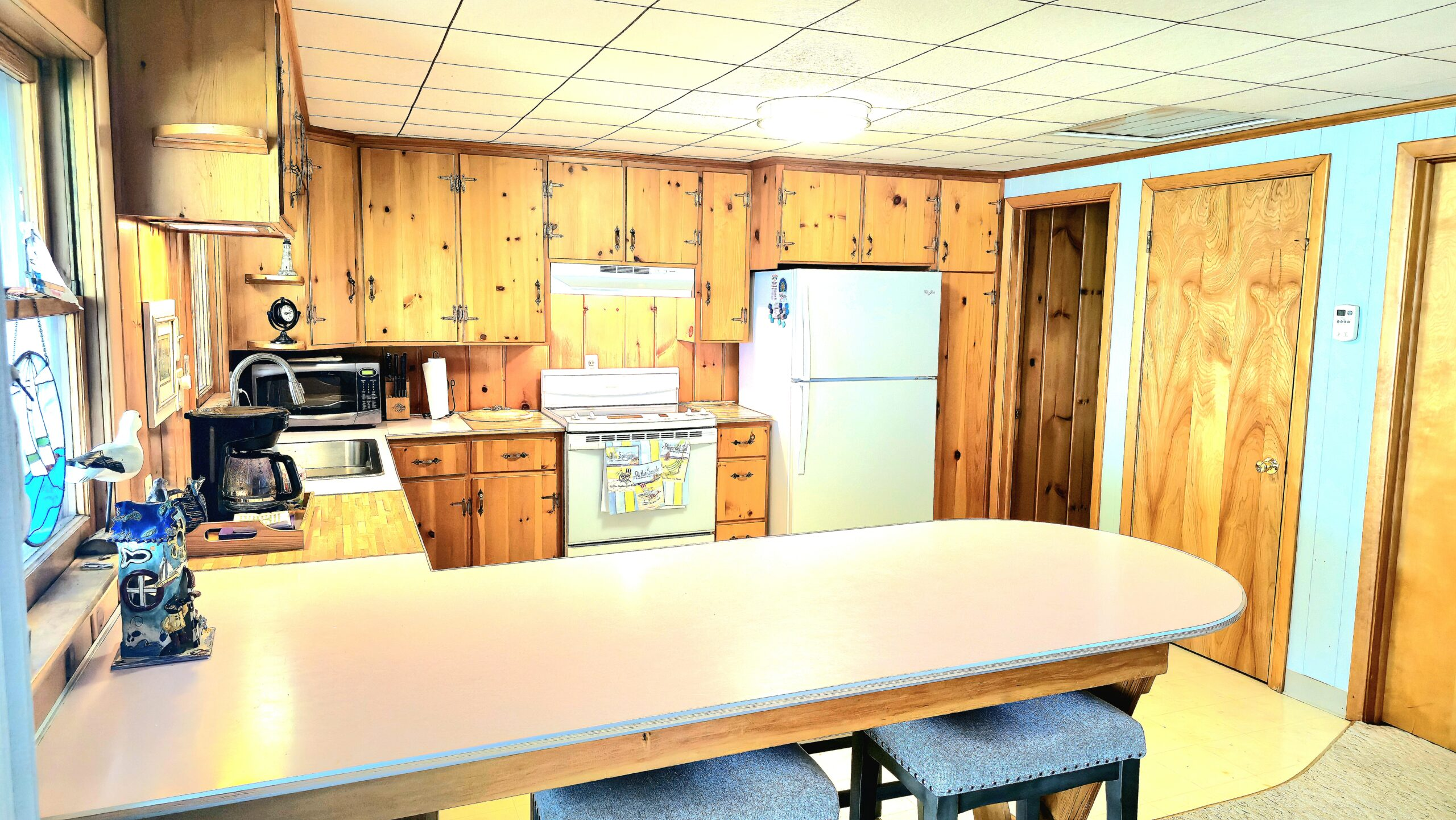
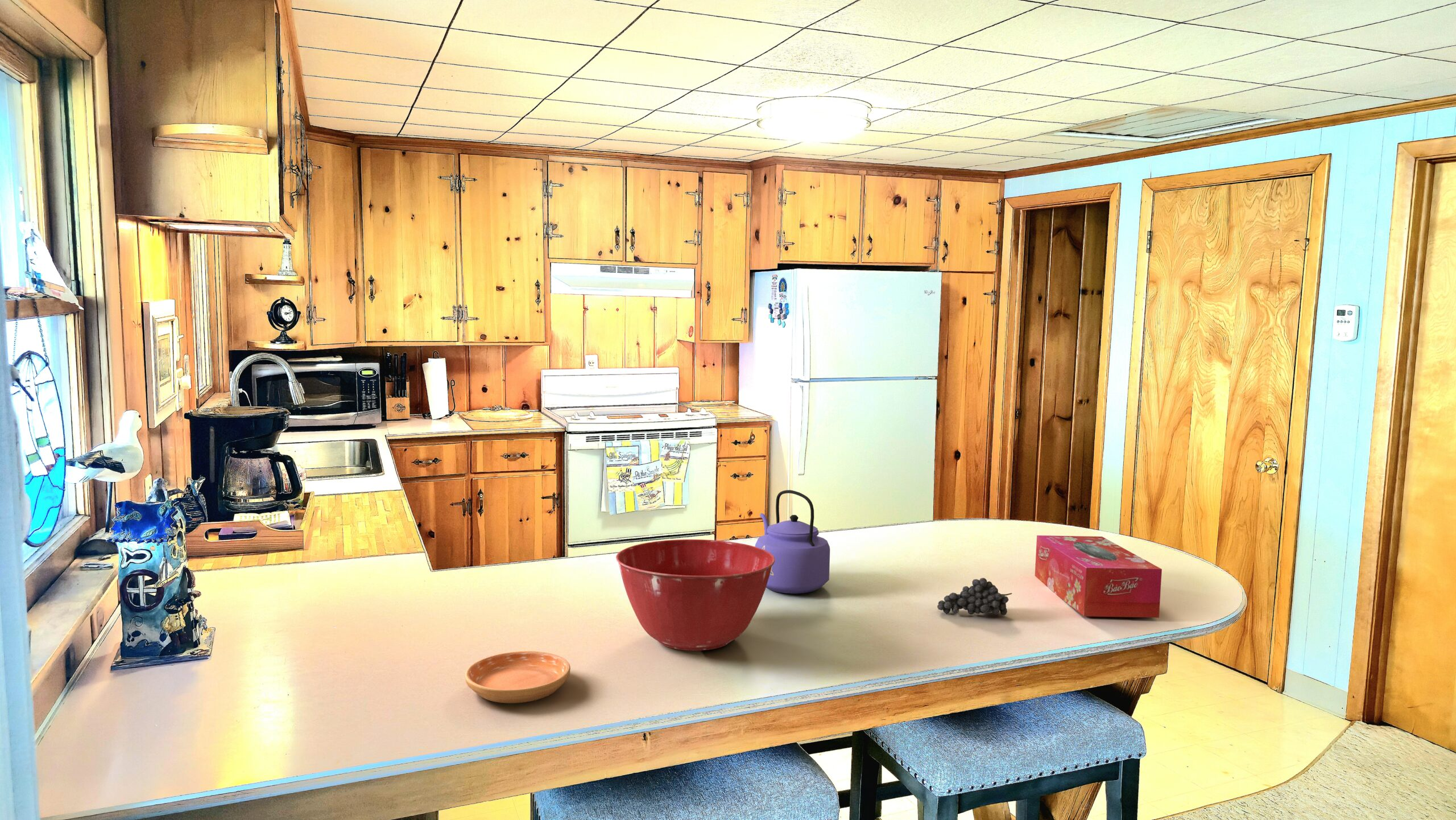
+ tissue box [1035,535,1163,618]
+ fruit [937,578,1012,616]
+ kettle [755,489,830,594]
+ mixing bowl [615,539,775,651]
+ saucer [464,650,571,704]
